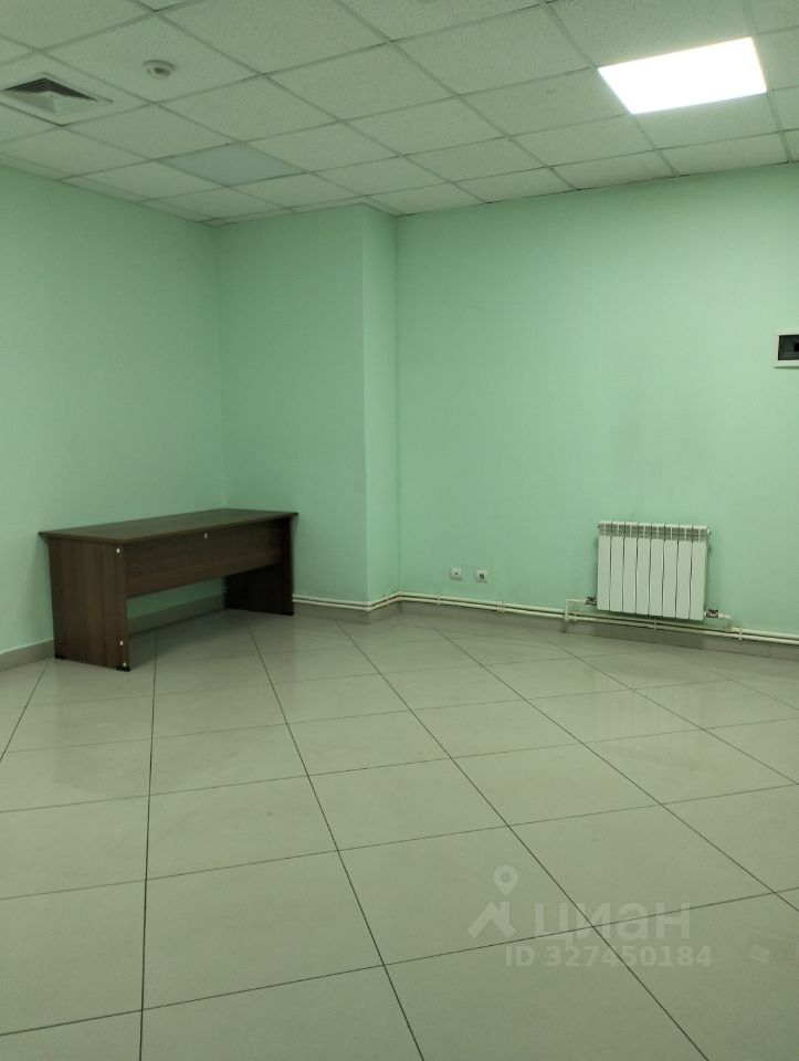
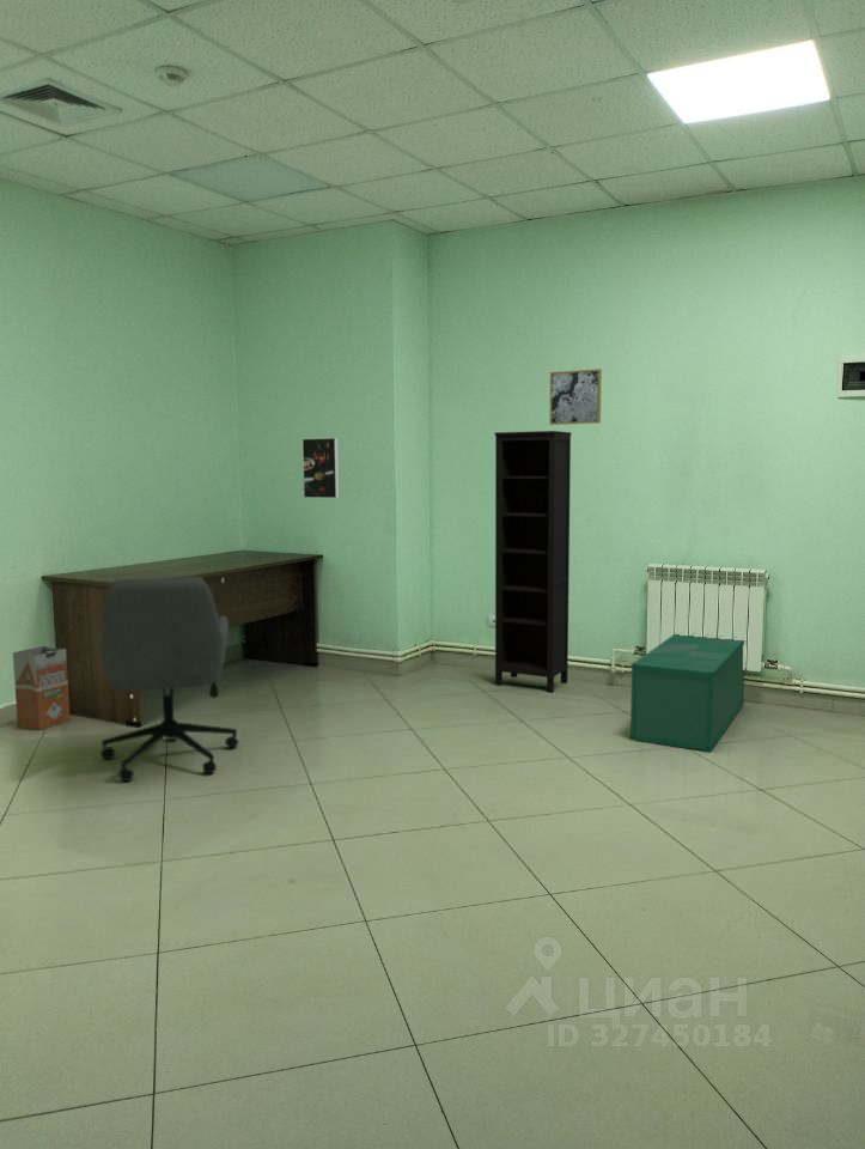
+ waste bin [12,645,72,731]
+ bookcase [493,430,572,693]
+ wall art [548,367,603,426]
+ storage bin [629,633,745,753]
+ office chair [97,576,239,783]
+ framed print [301,437,340,499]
